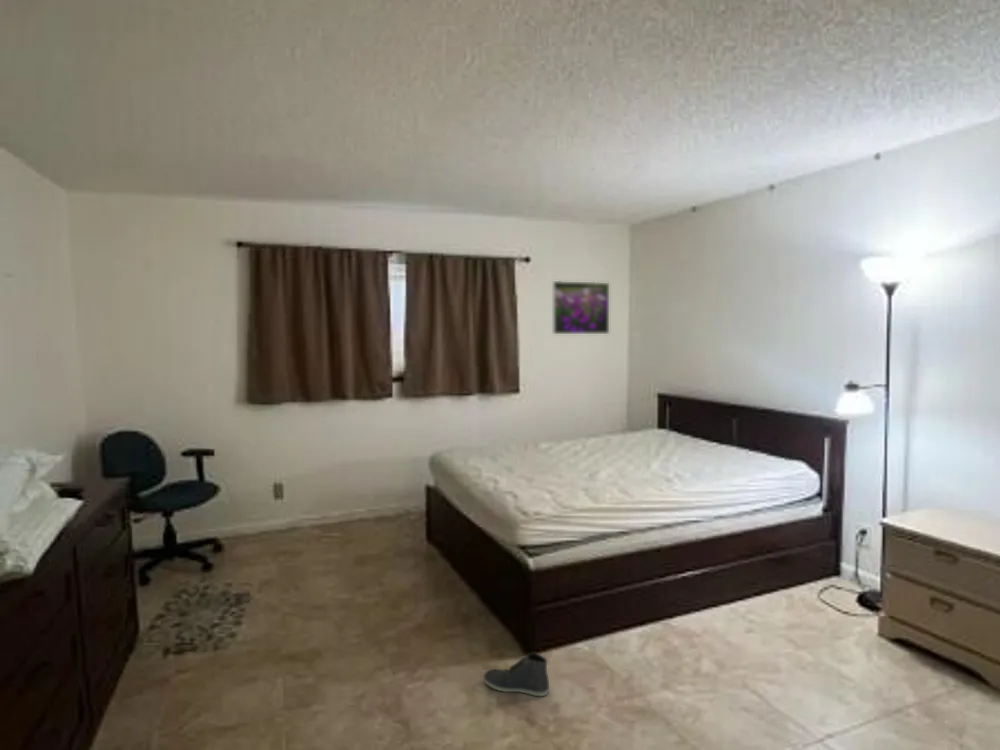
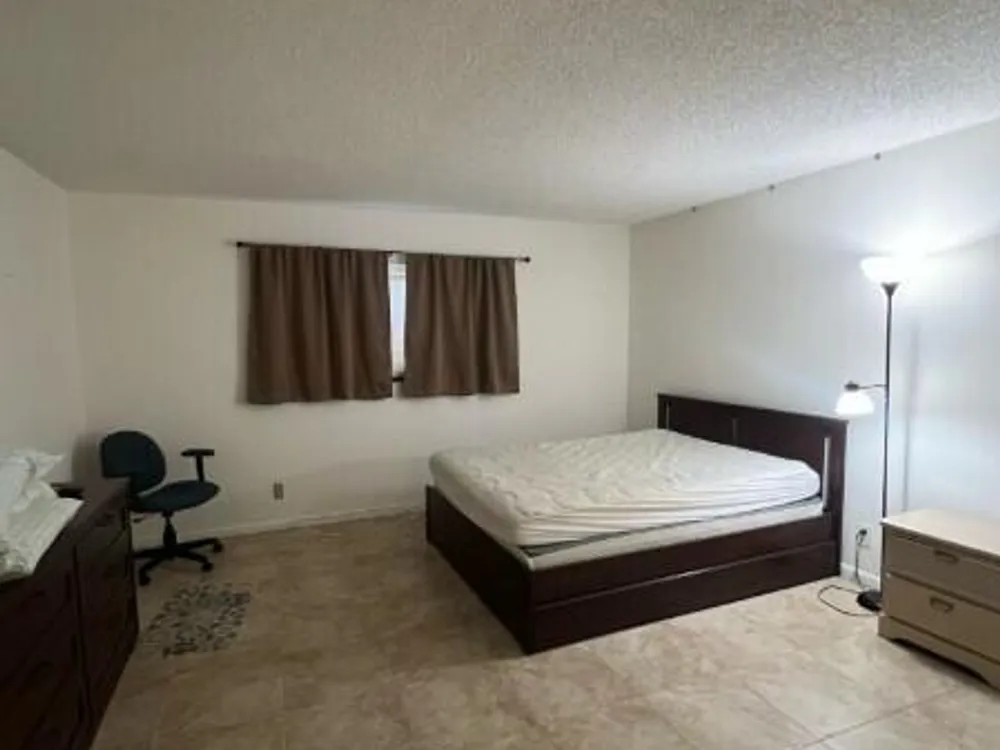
- sneaker [483,652,550,697]
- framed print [551,280,610,335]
